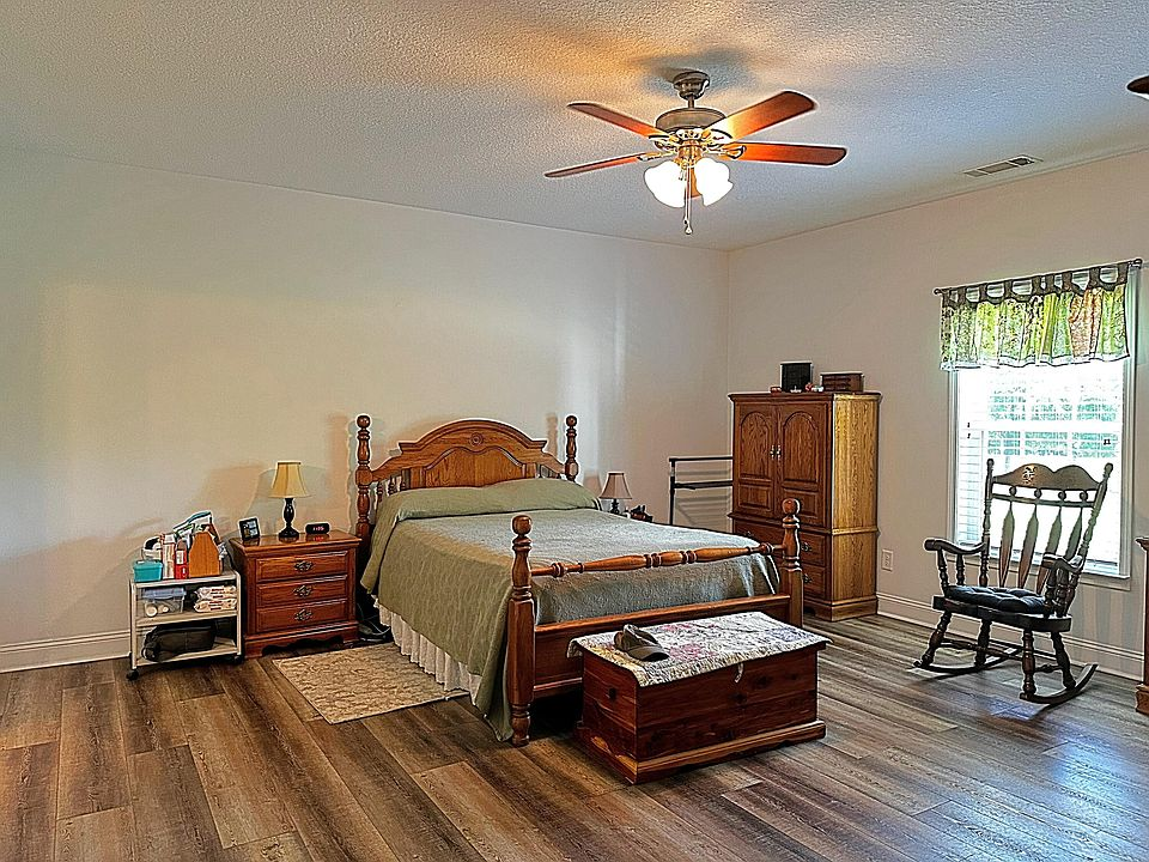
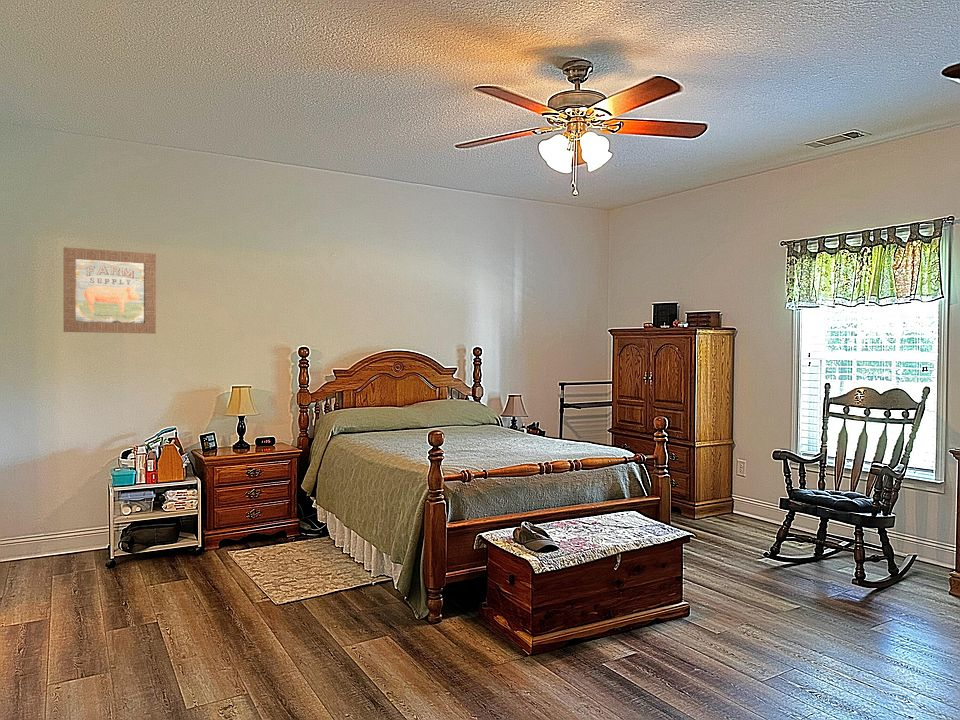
+ wall art [63,246,157,334]
